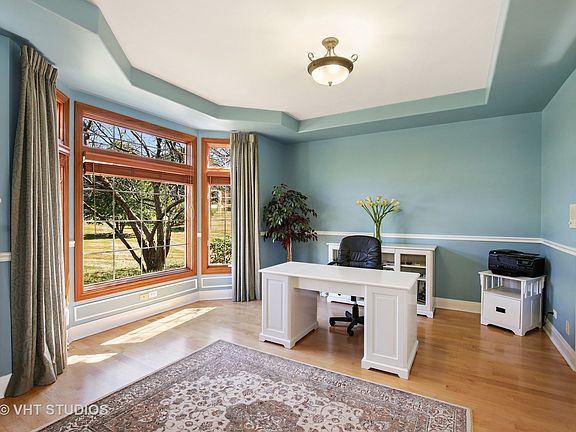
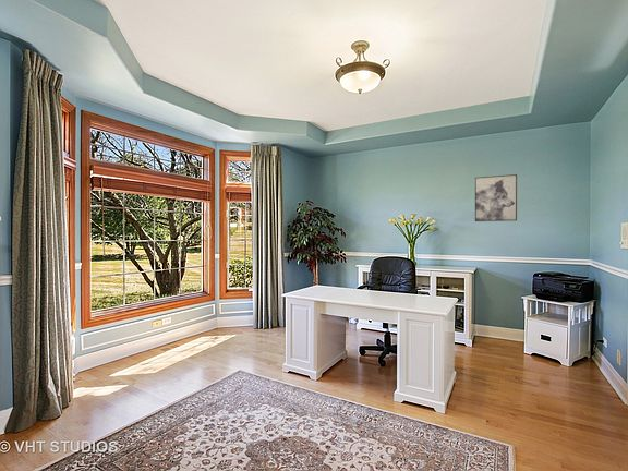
+ wall art [474,173,518,222]
